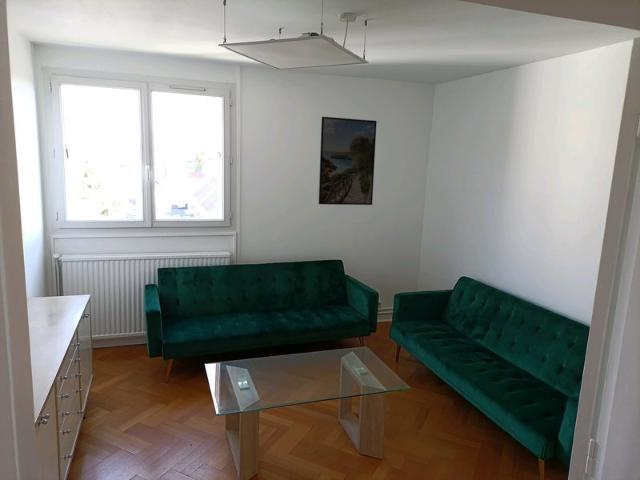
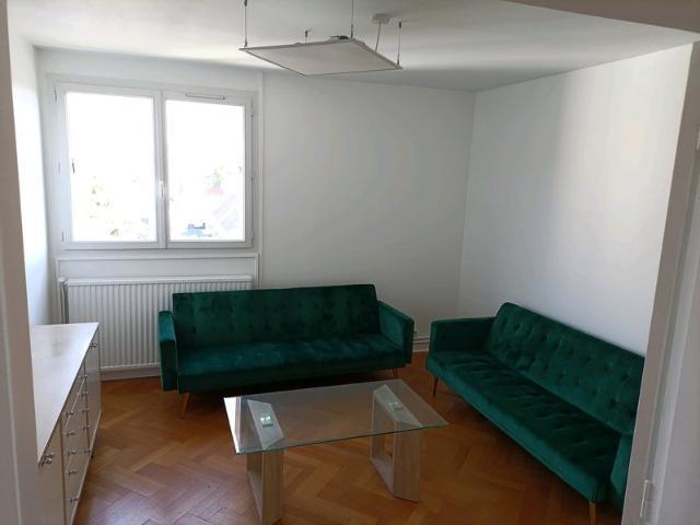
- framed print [318,116,378,206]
